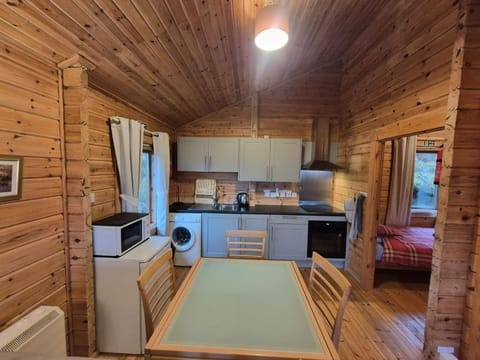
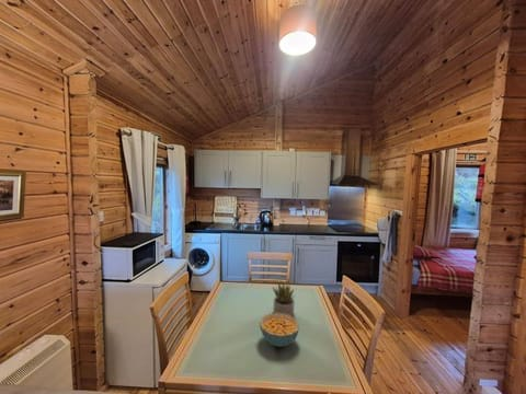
+ cereal bowl [259,313,300,348]
+ succulent plant [271,281,296,317]
